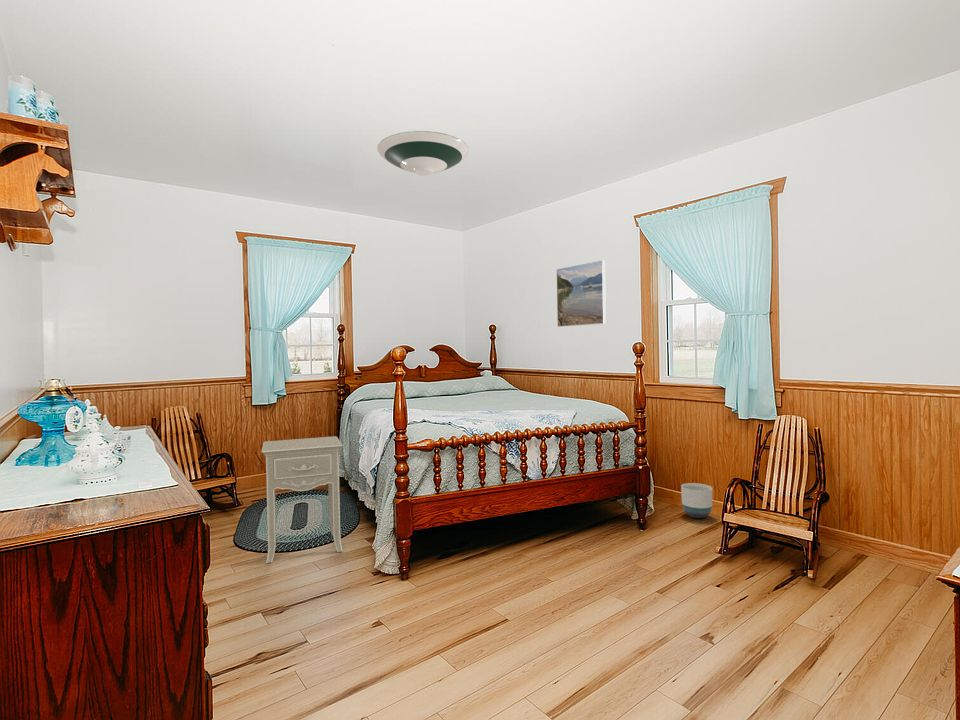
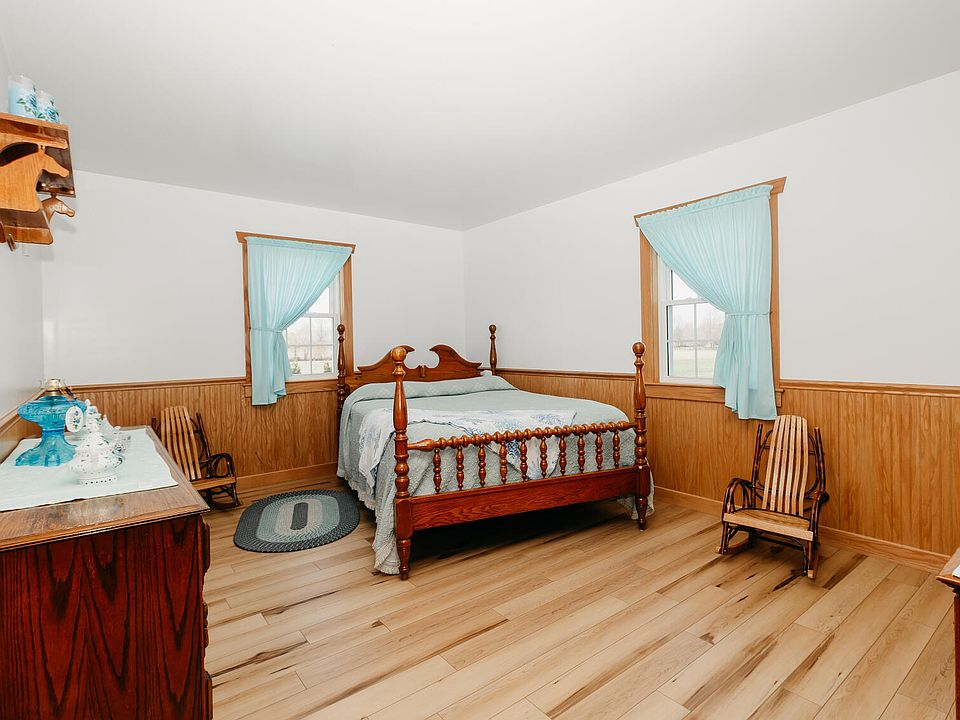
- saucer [377,130,470,177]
- planter [680,482,714,519]
- nightstand [261,435,344,564]
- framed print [556,259,607,328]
